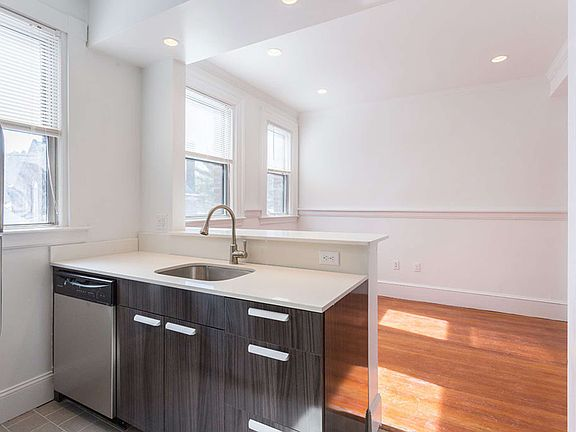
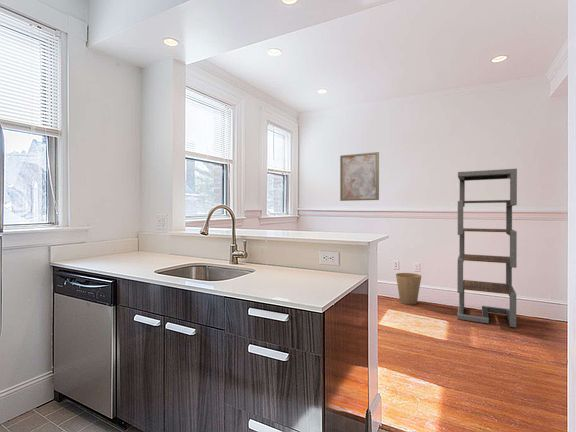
+ shelving unit [456,168,518,329]
+ wall art [339,151,380,202]
+ trash can [395,272,422,306]
